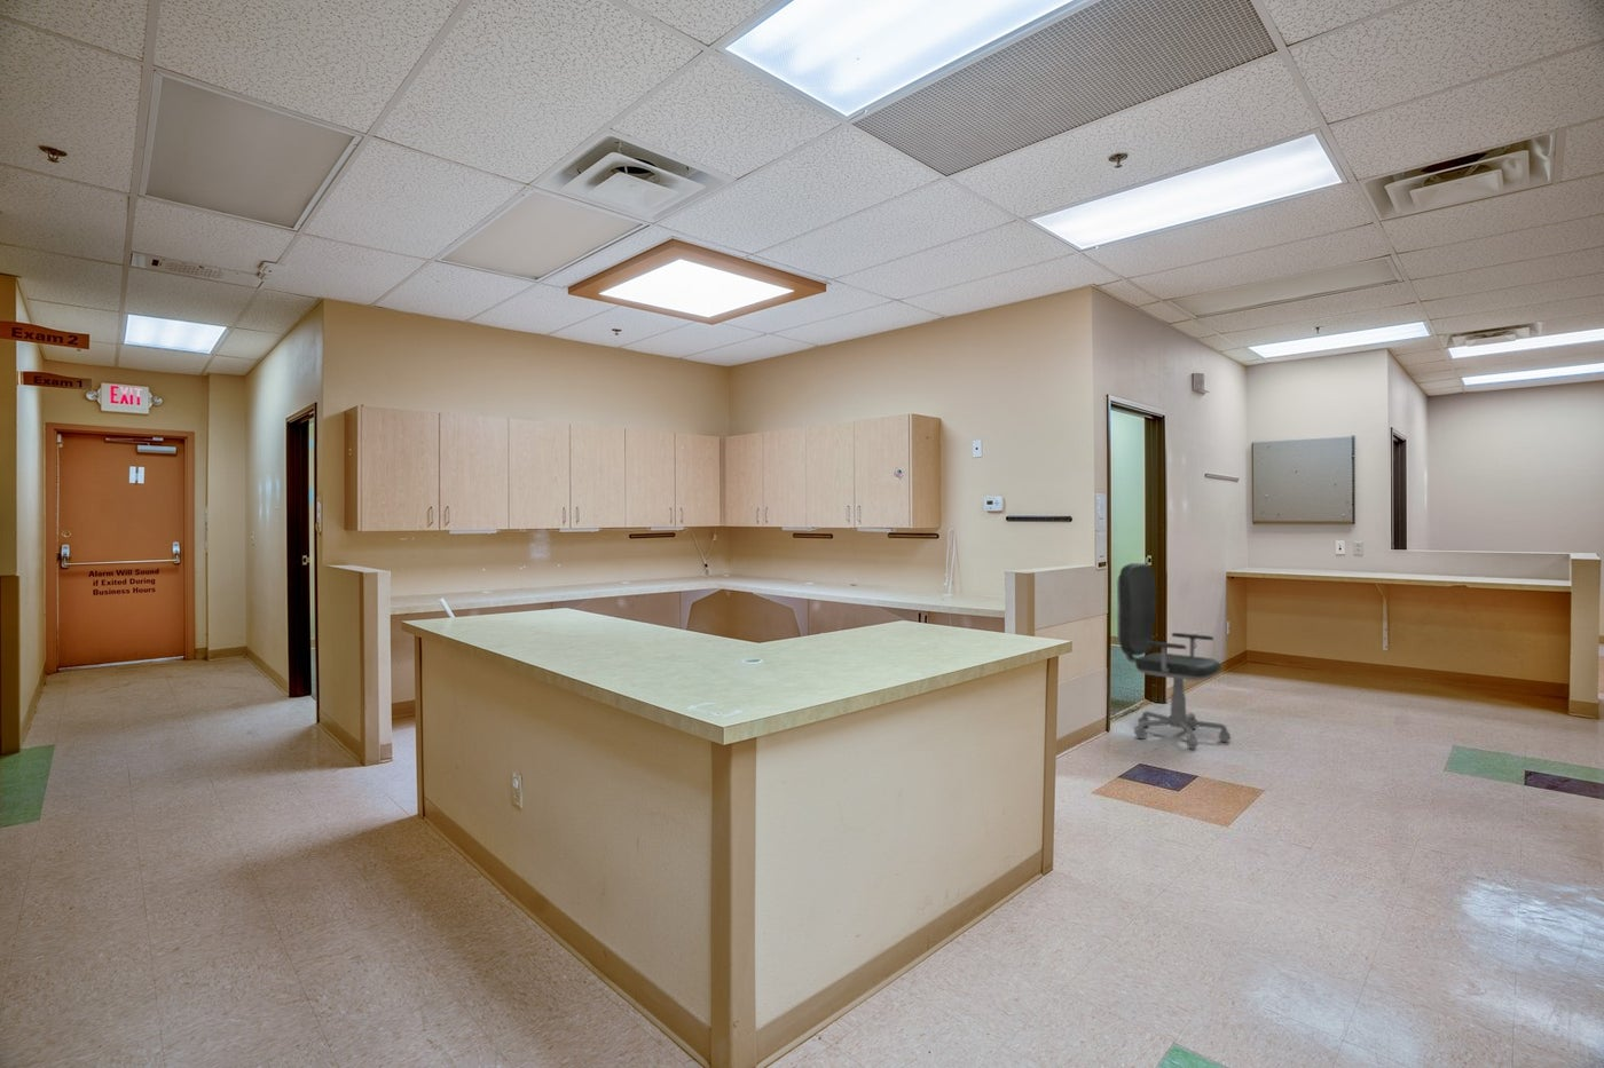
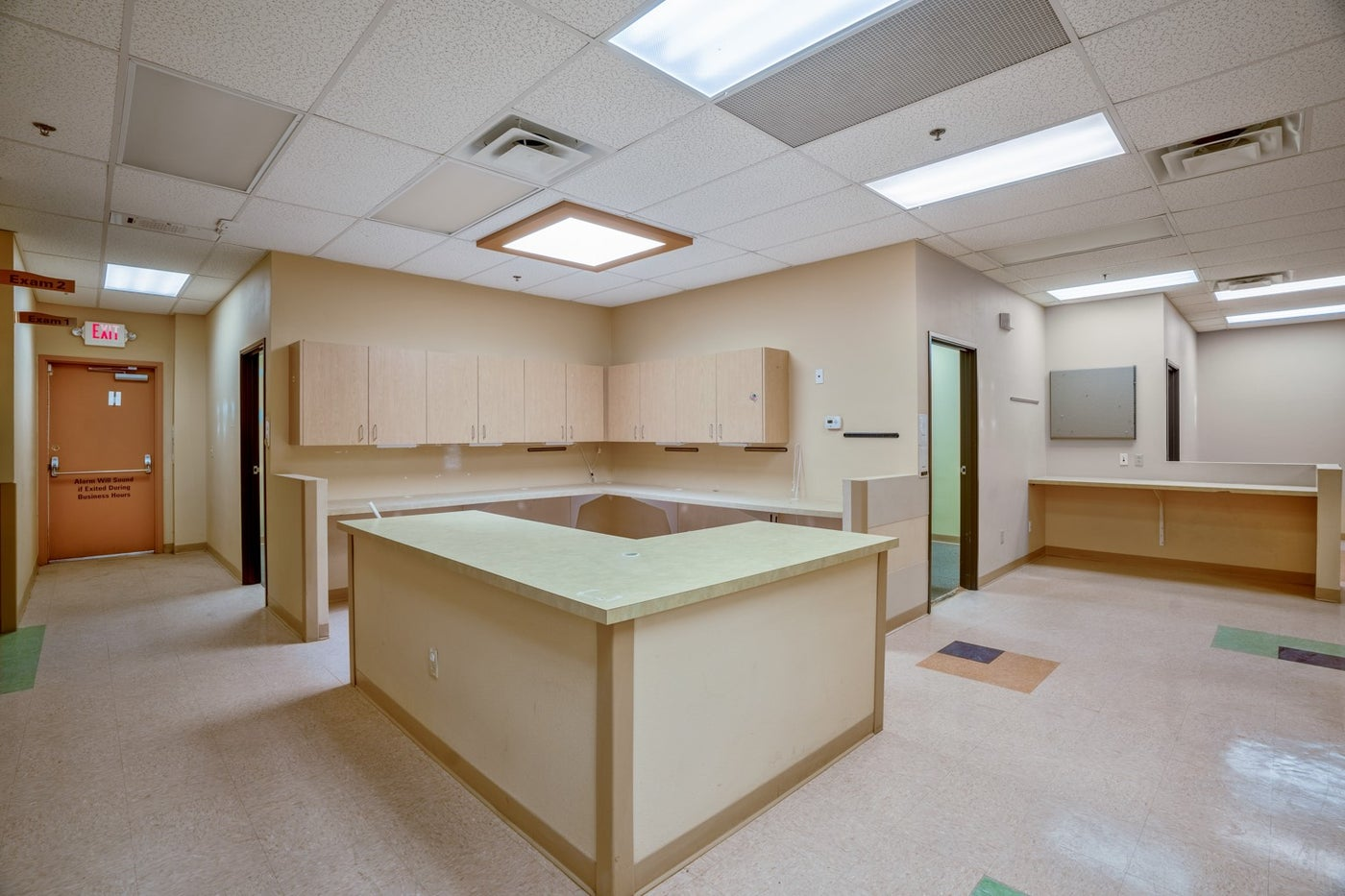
- office chair [1116,563,1232,750]
